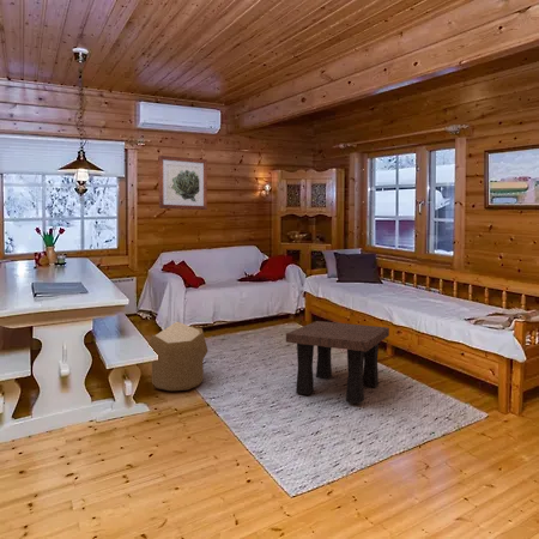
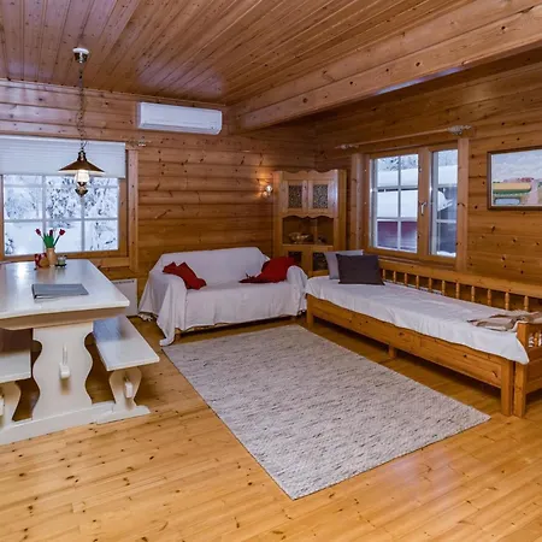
- side table [285,320,390,405]
- wall art [157,155,208,211]
- pouf [147,320,210,392]
